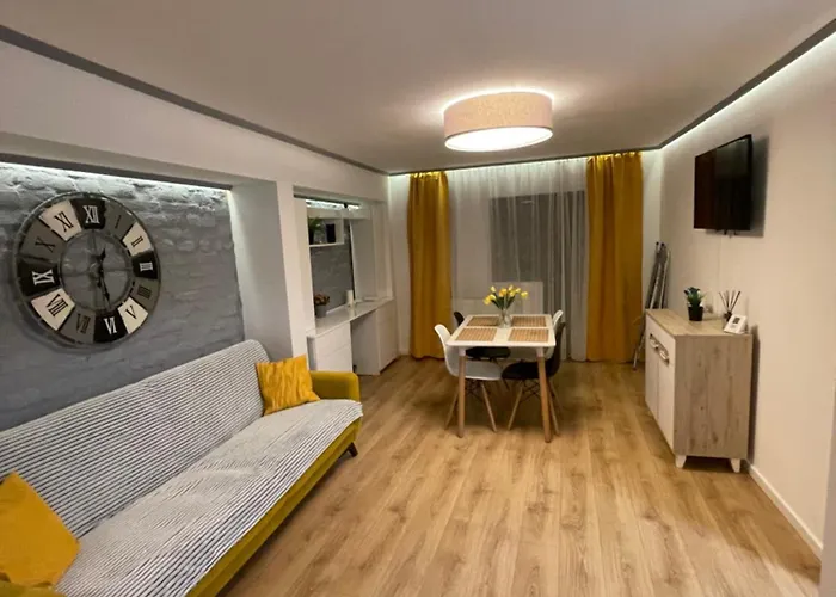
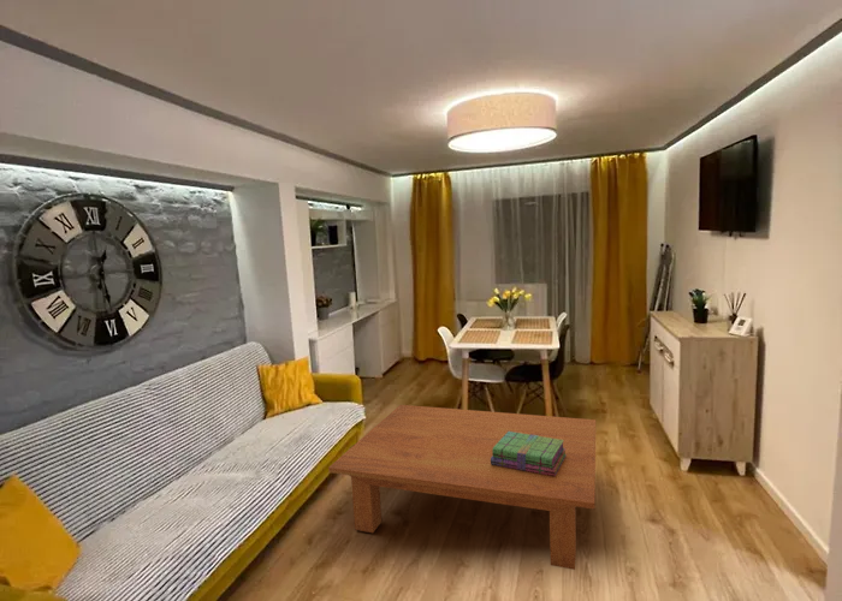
+ coffee table [327,404,597,571]
+ stack of books [491,432,567,476]
